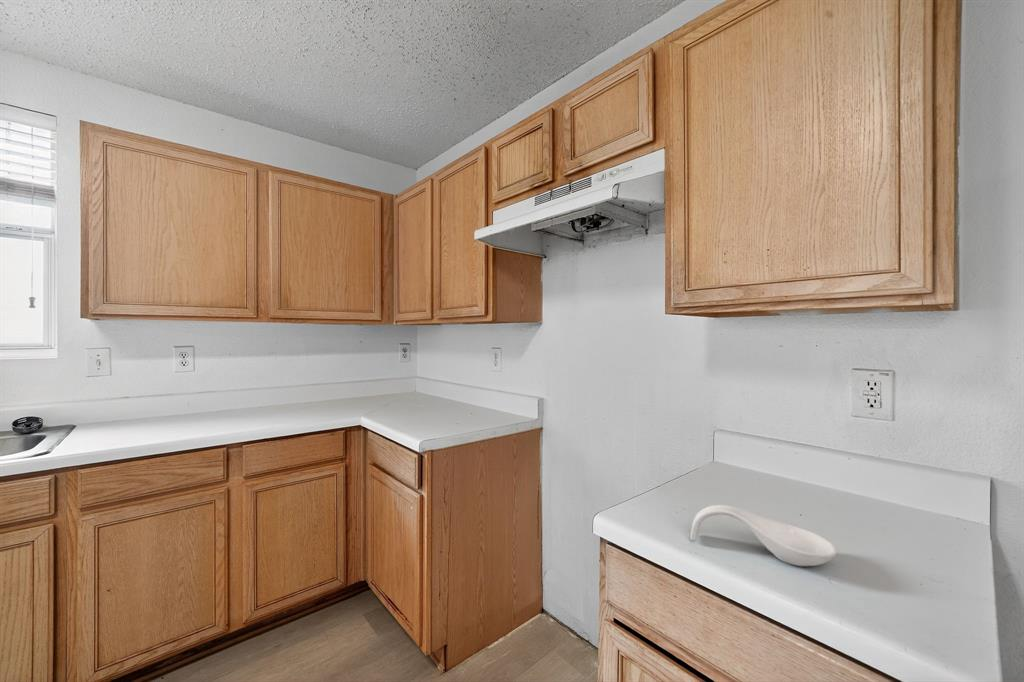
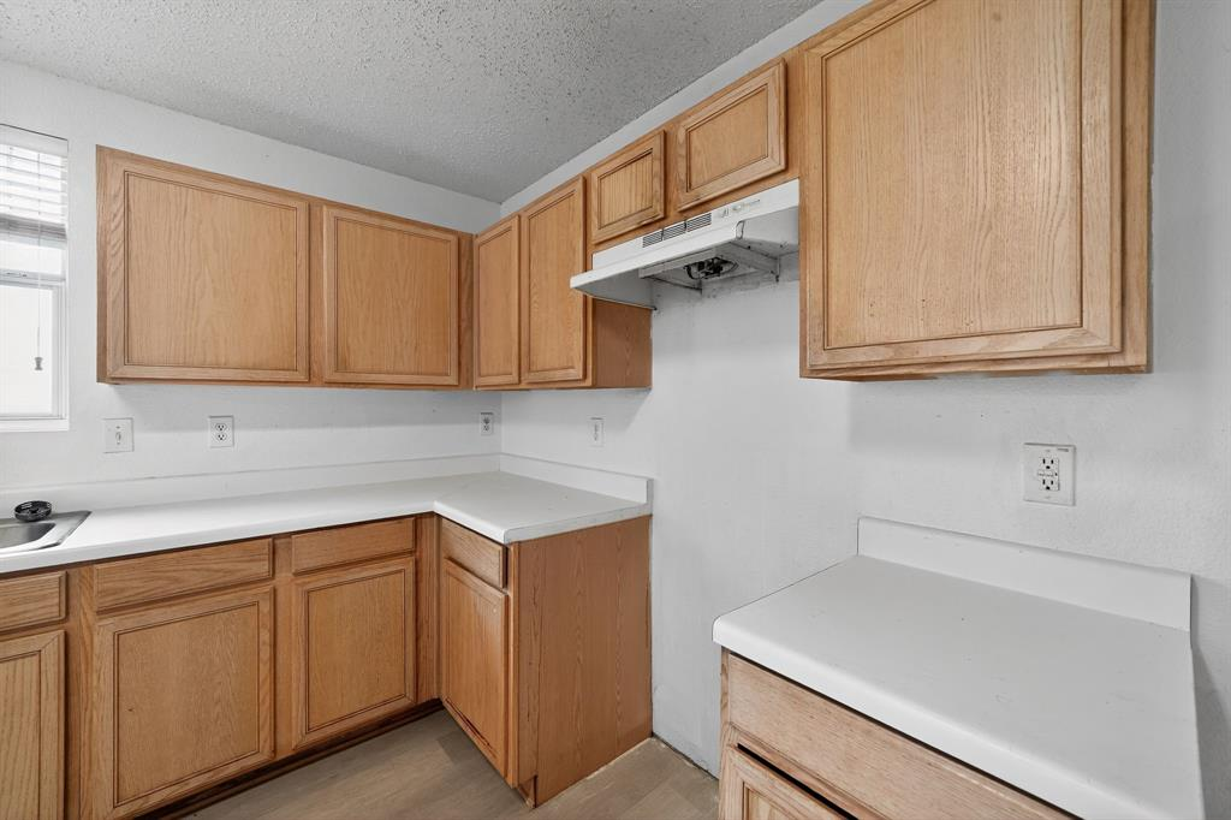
- spoon rest [689,504,838,567]
